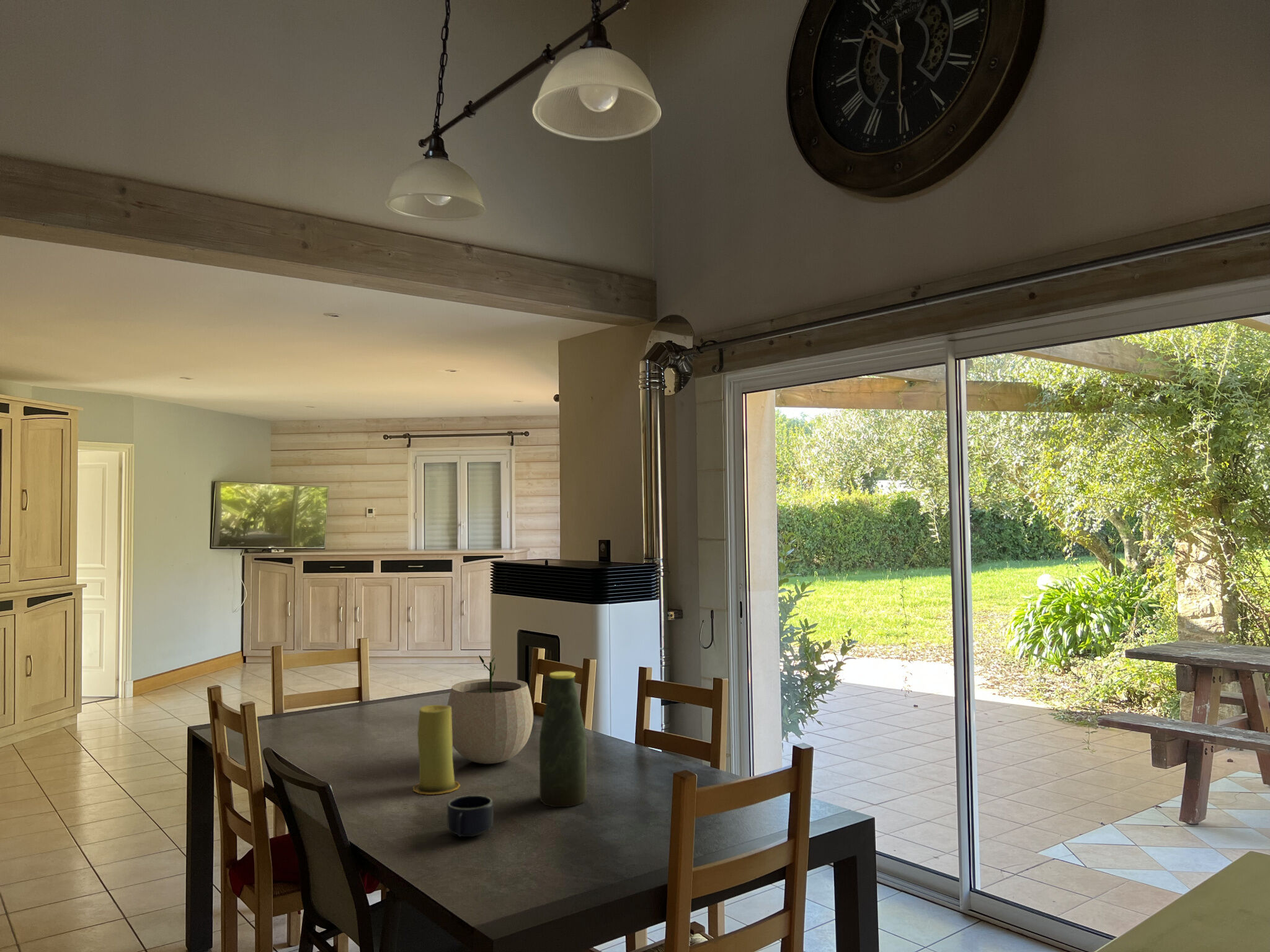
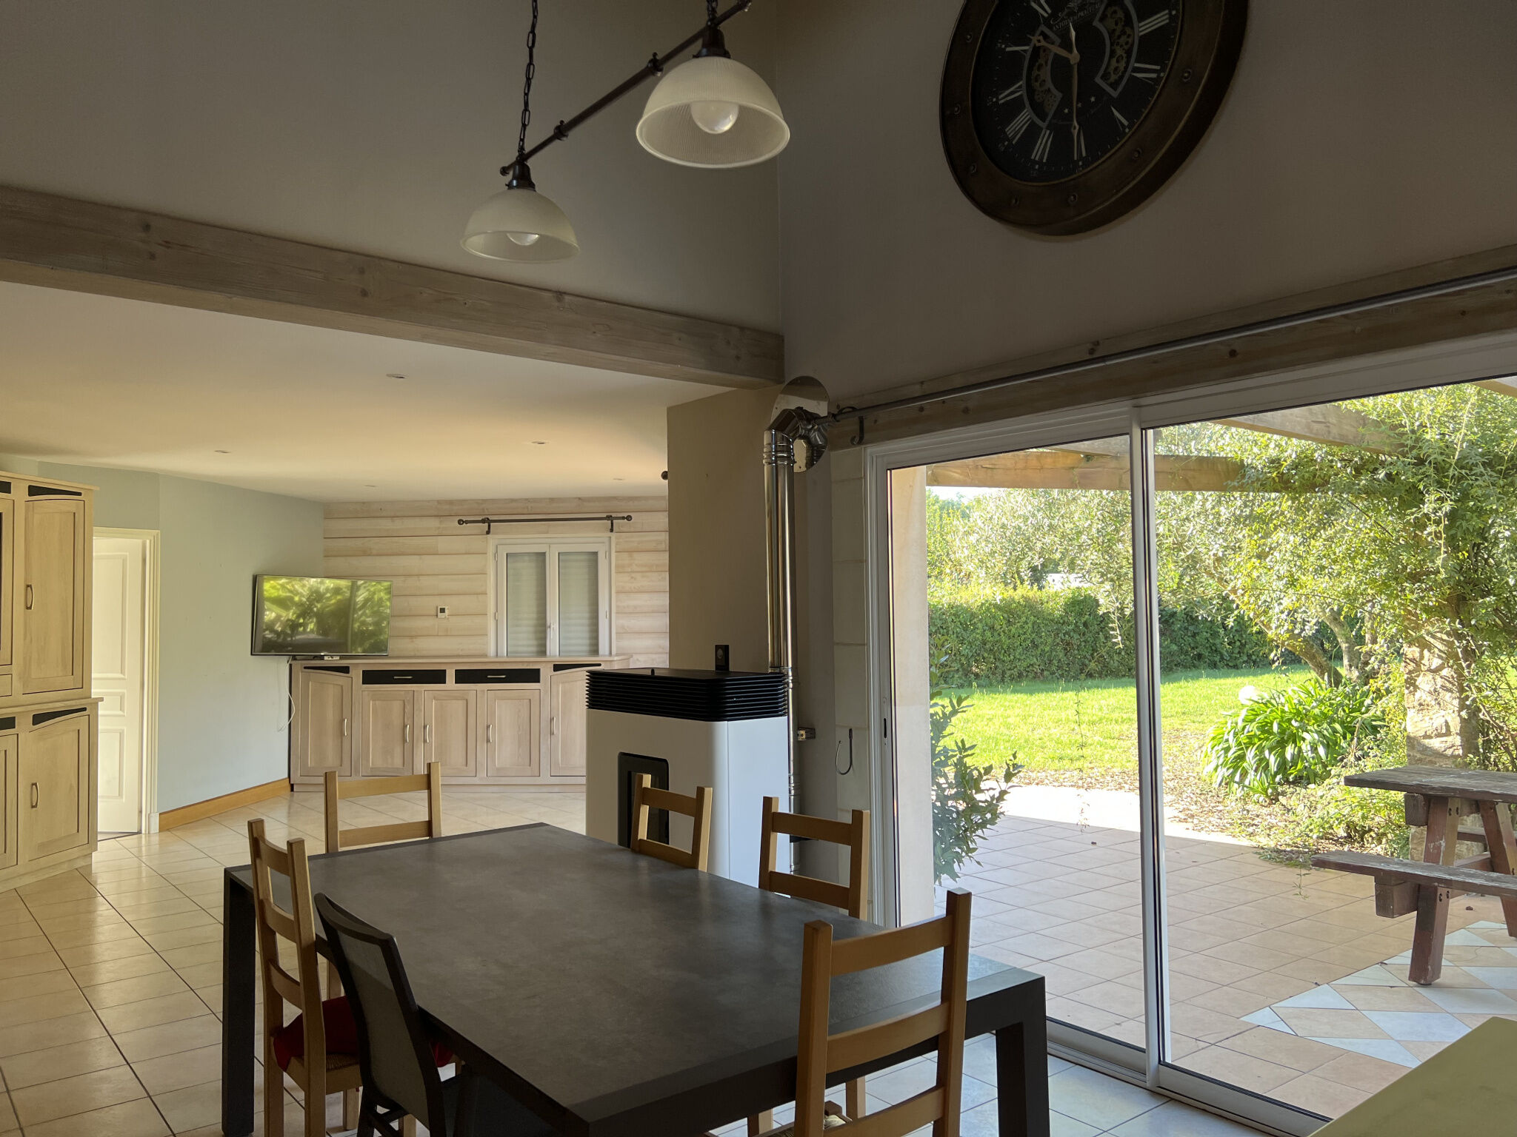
- bottle [539,671,587,808]
- plant pot [446,653,534,764]
- mug [446,795,494,837]
- candle [412,704,461,795]
